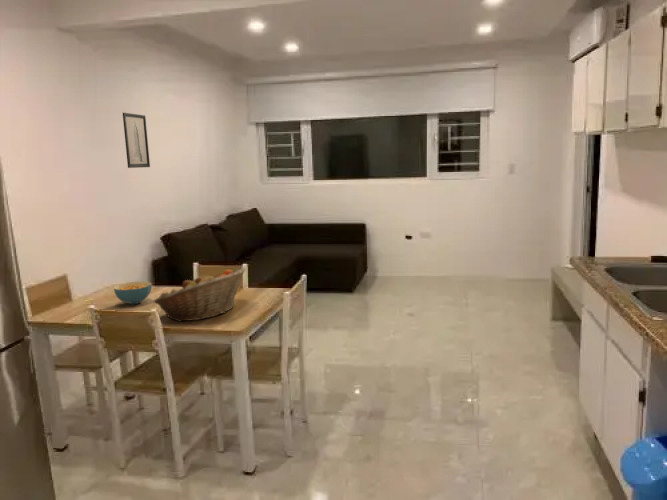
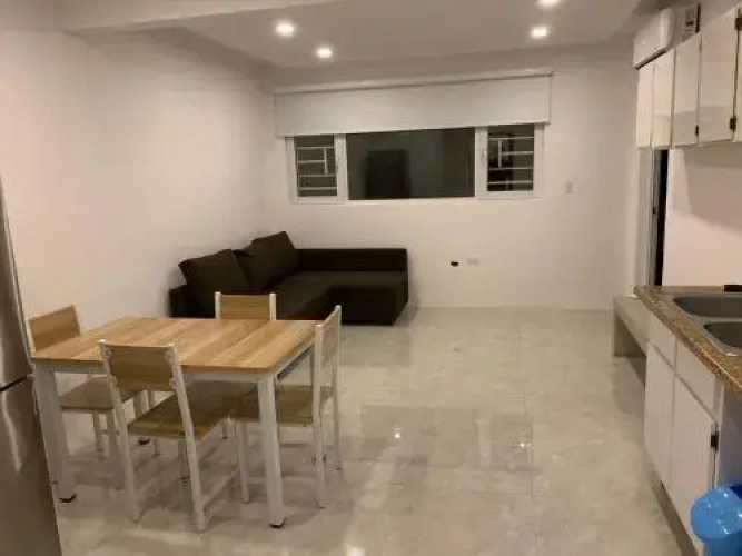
- wall art [122,112,151,169]
- cereal bowl [113,281,153,305]
- fruit basket [152,266,247,323]
